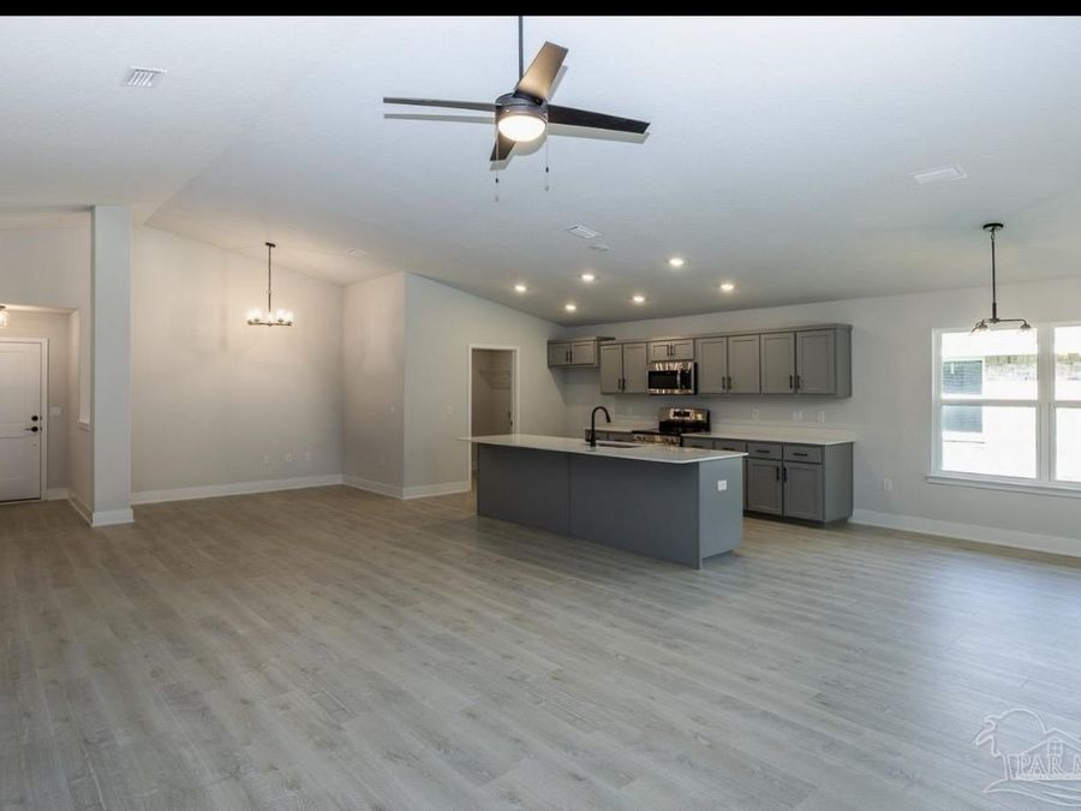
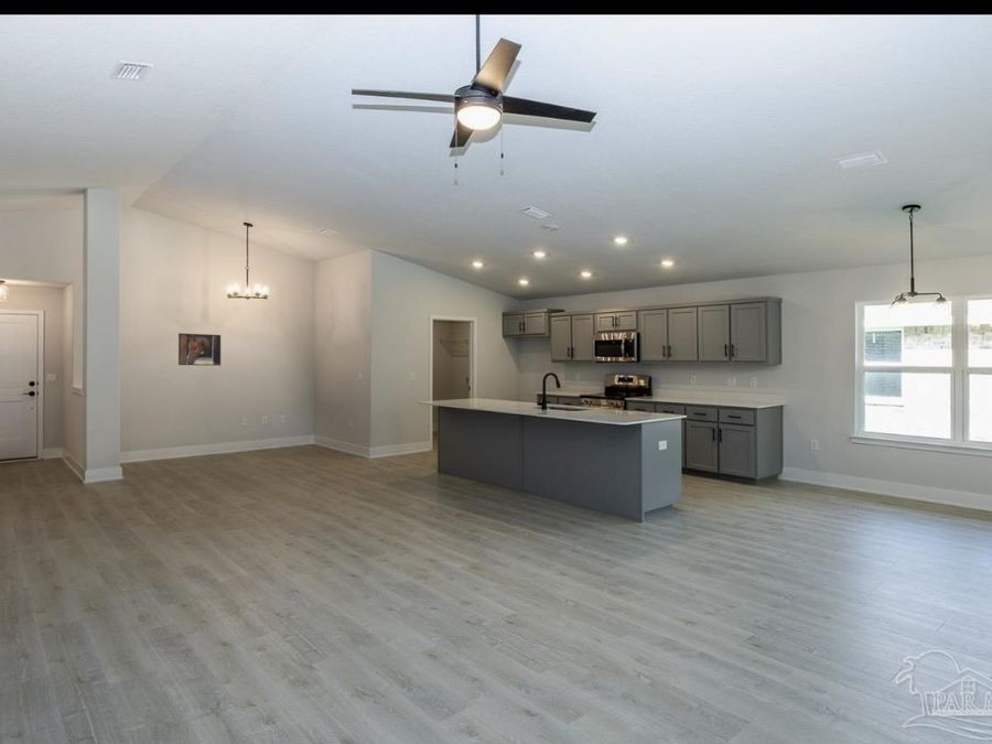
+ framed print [177,332,222,367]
